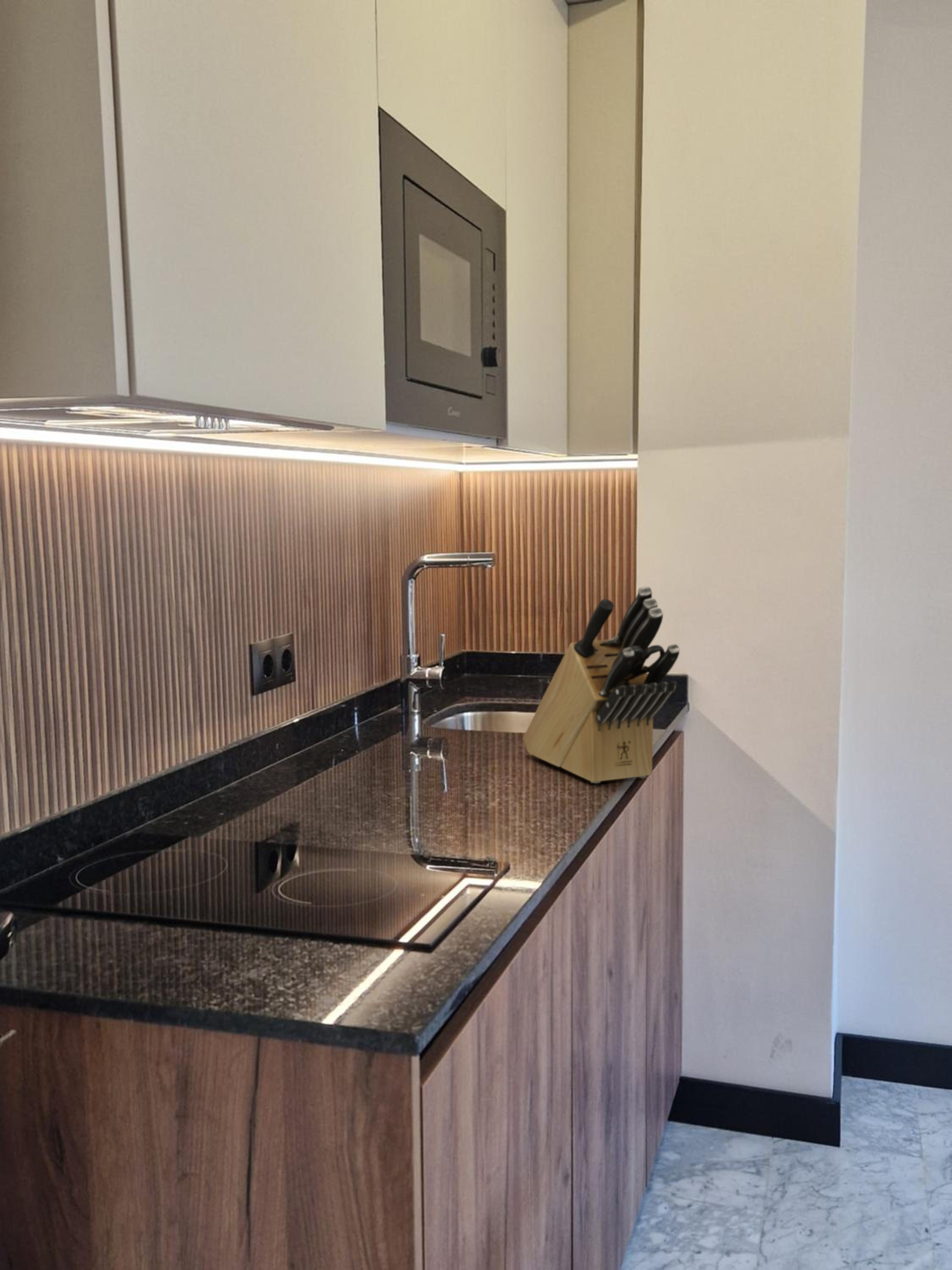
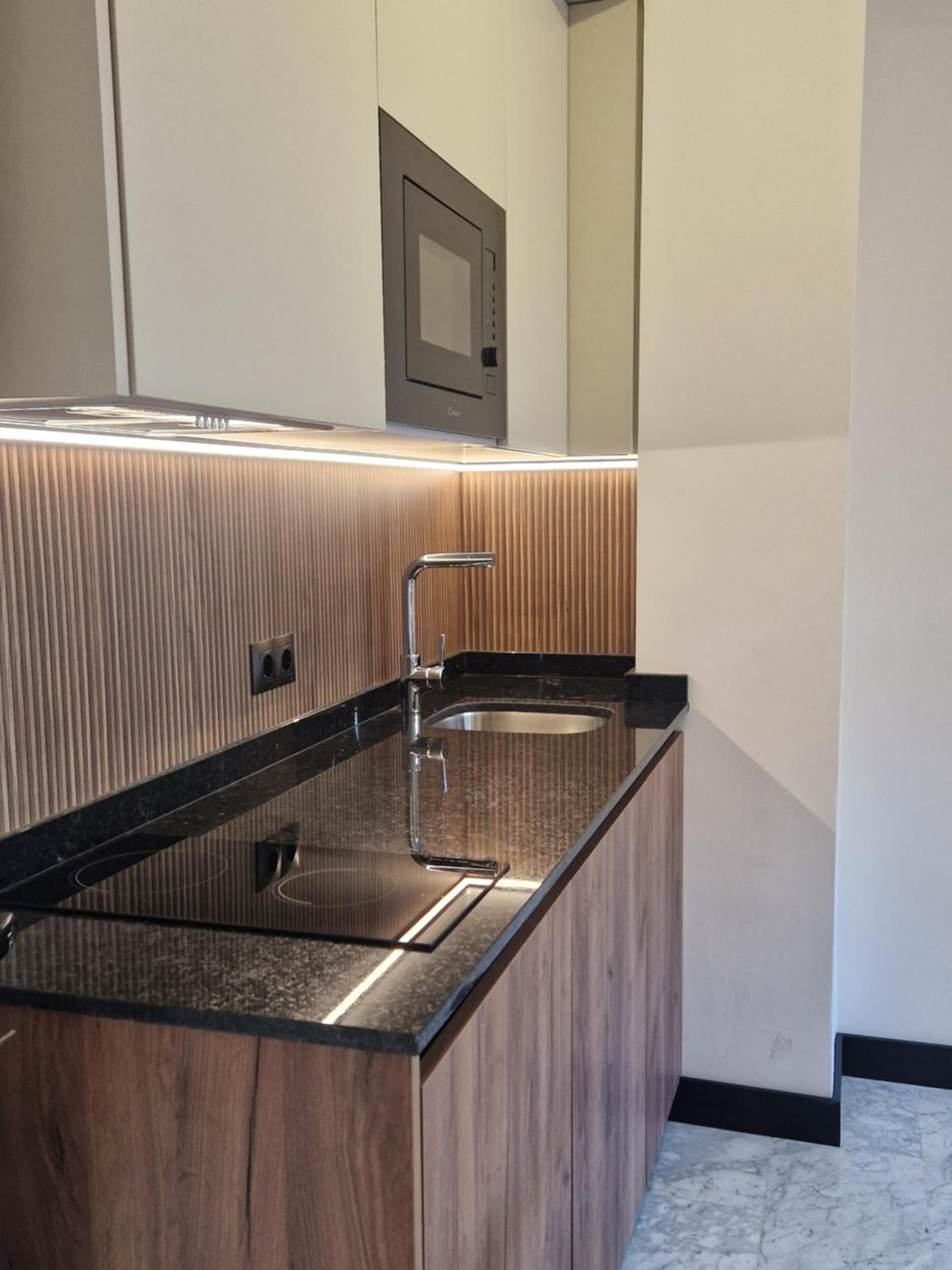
- knife block [523,585,680,784]
